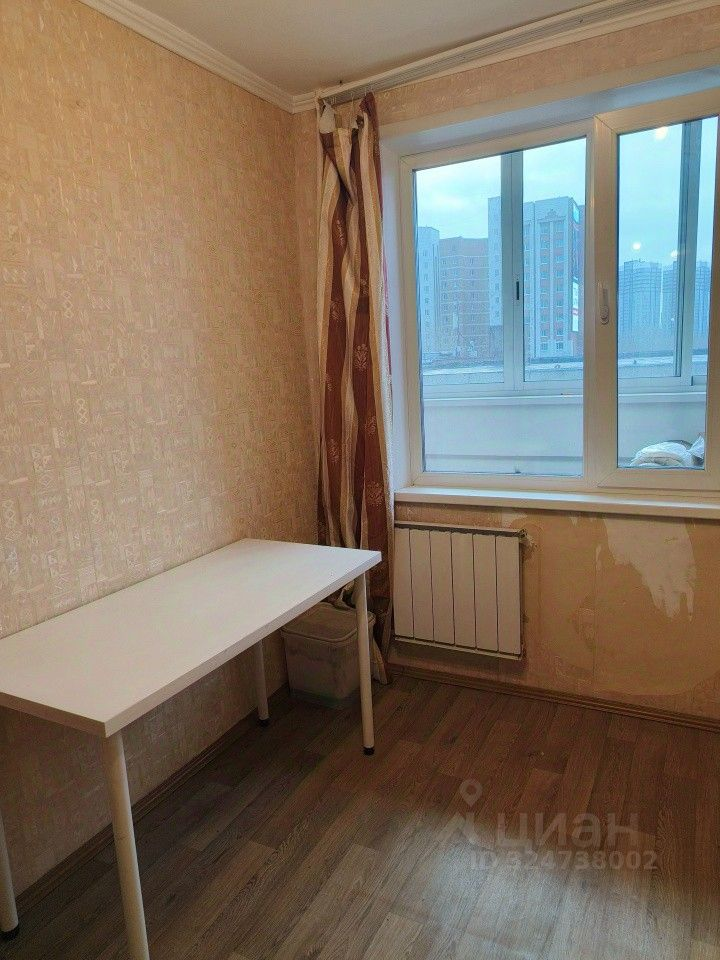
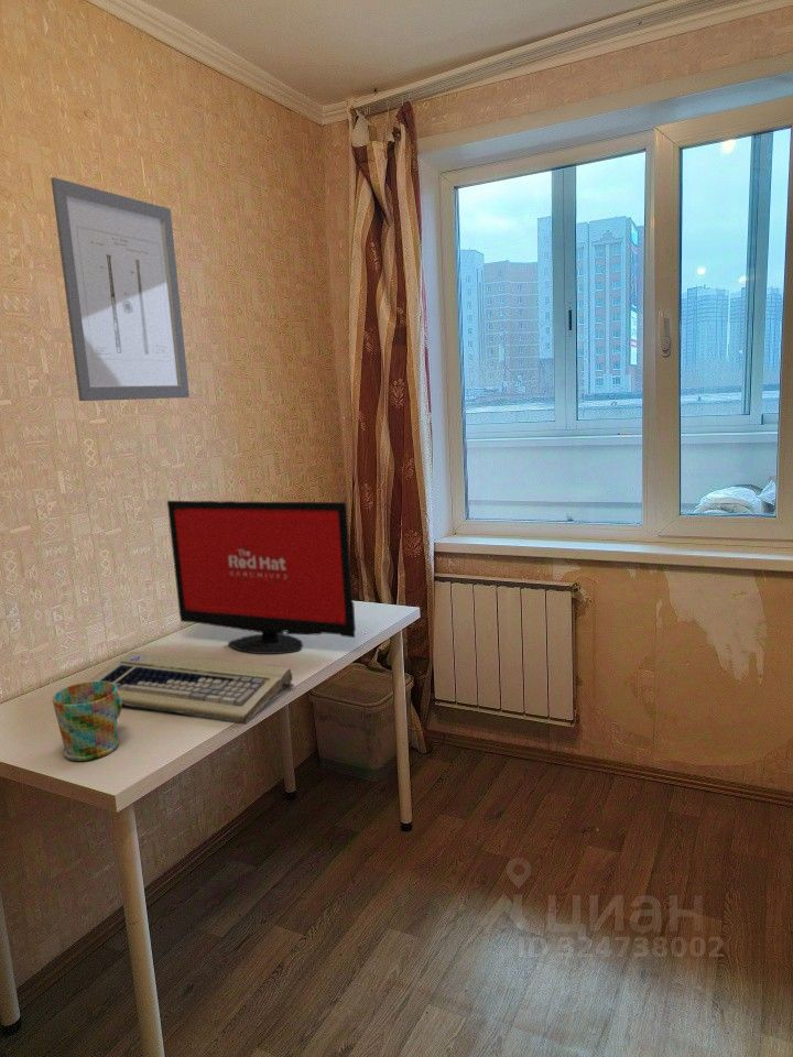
+ wall art [50,176,191,402]
+ computer monitor [166,500,357,655]
+ computer keyboard [88,651,295,724]
+ mug [52,680,123,762]
